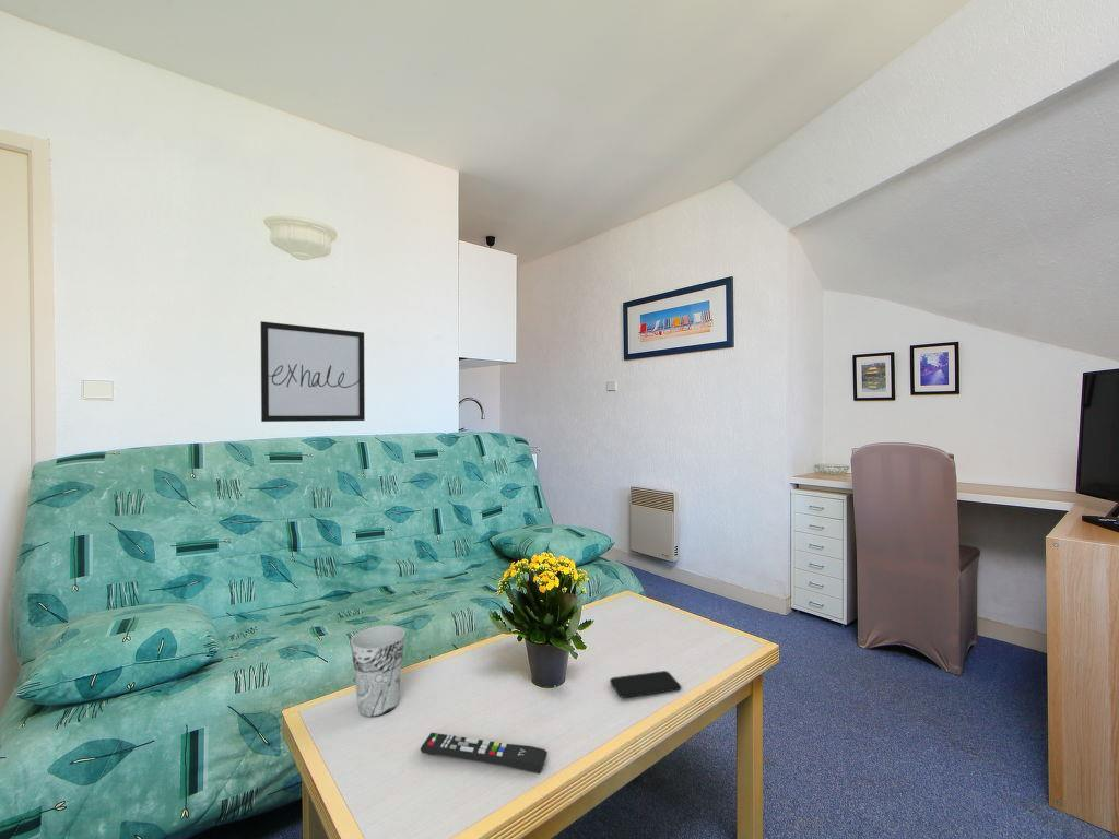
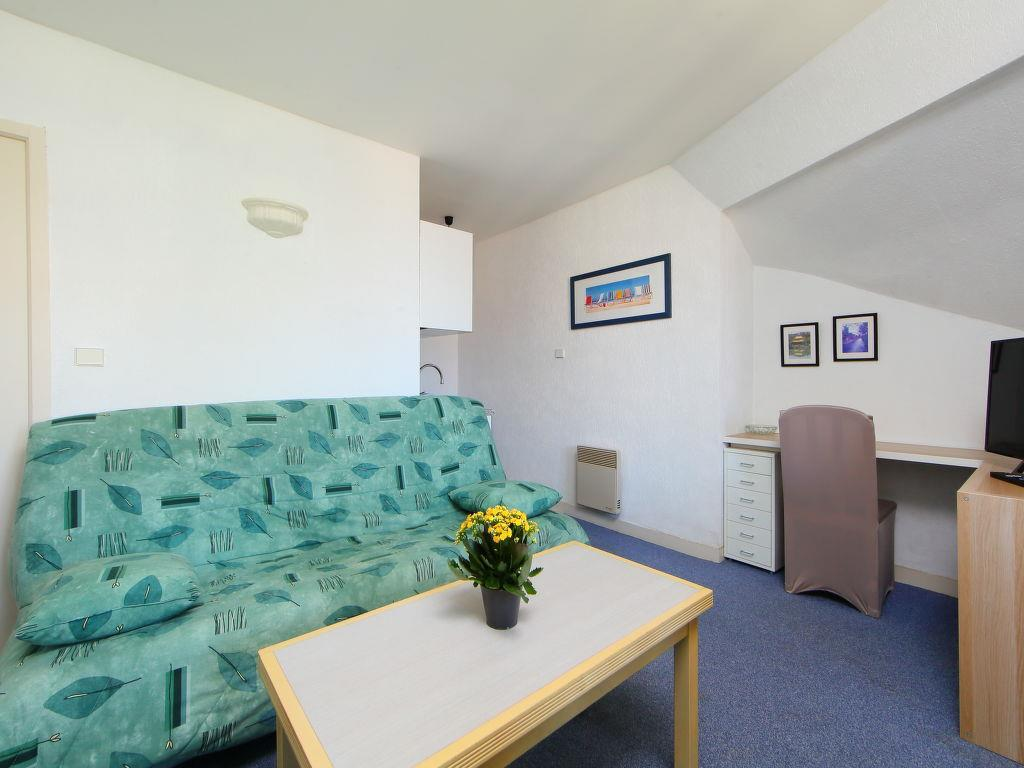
- remote control [420,732,549,775]
- cup [350,624,405,718]
- wall art [259,320,366,423]
- smartphone [609,670,682,699]
